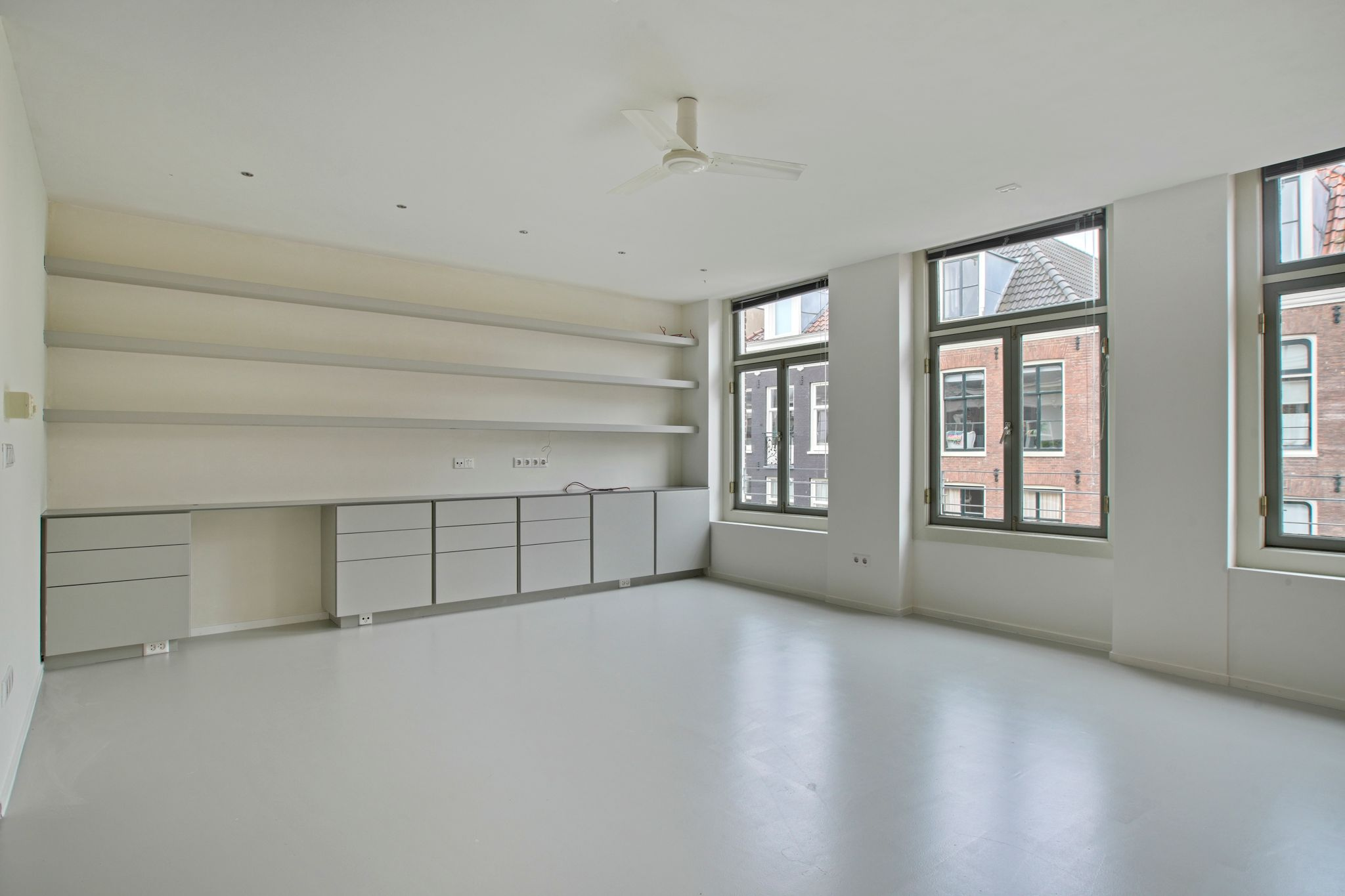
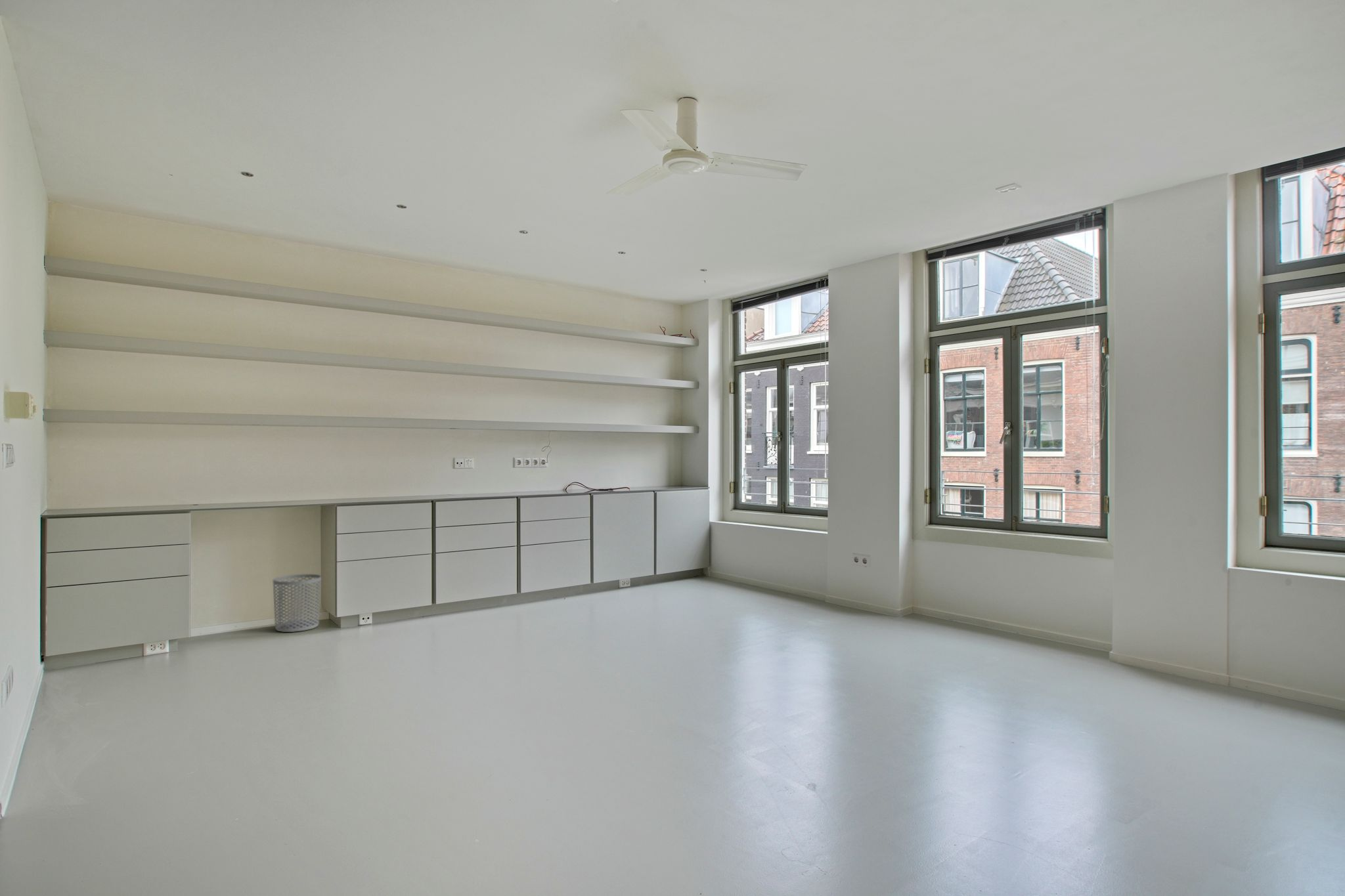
+ waste bin [272,574,322,633]
